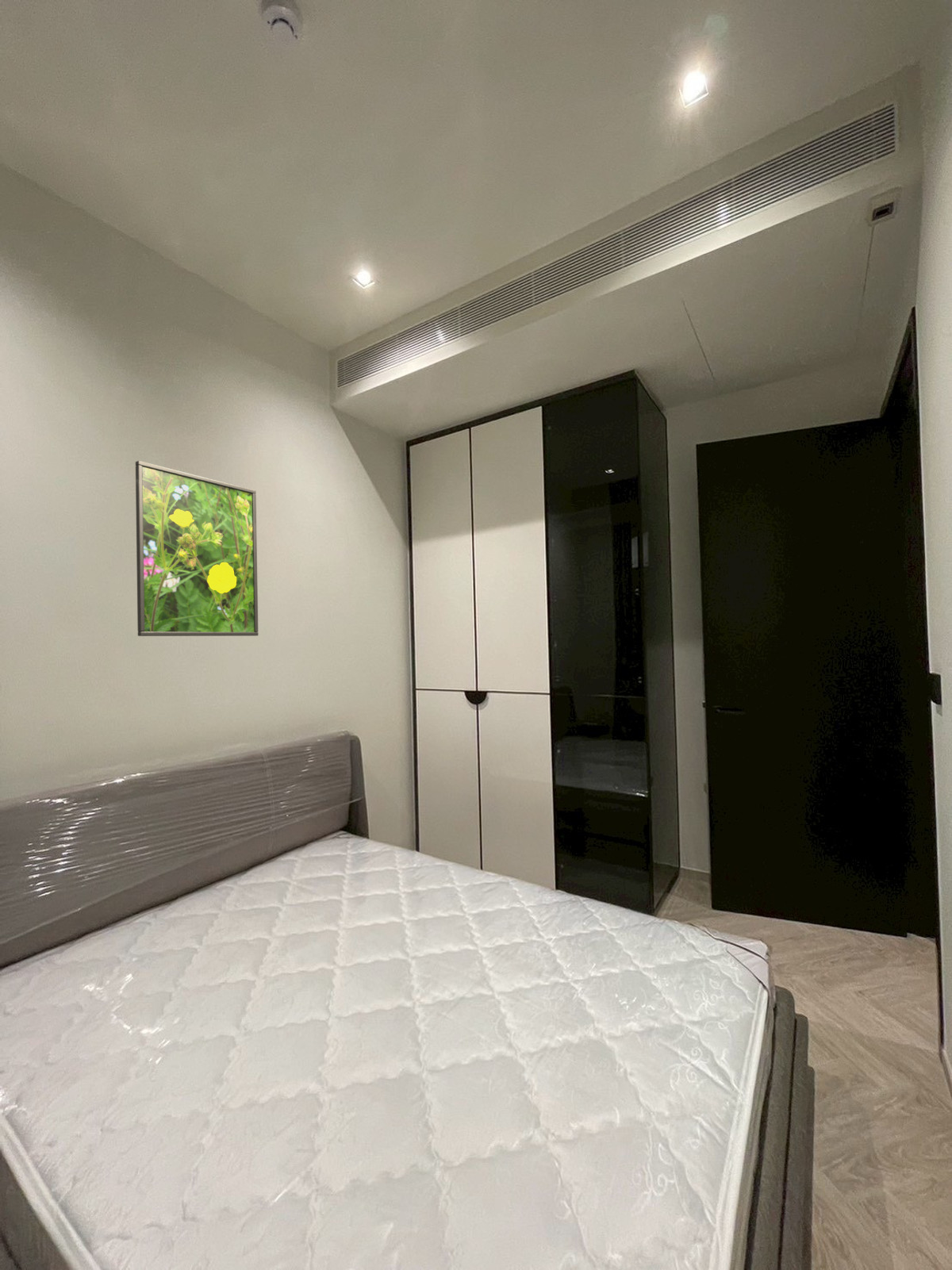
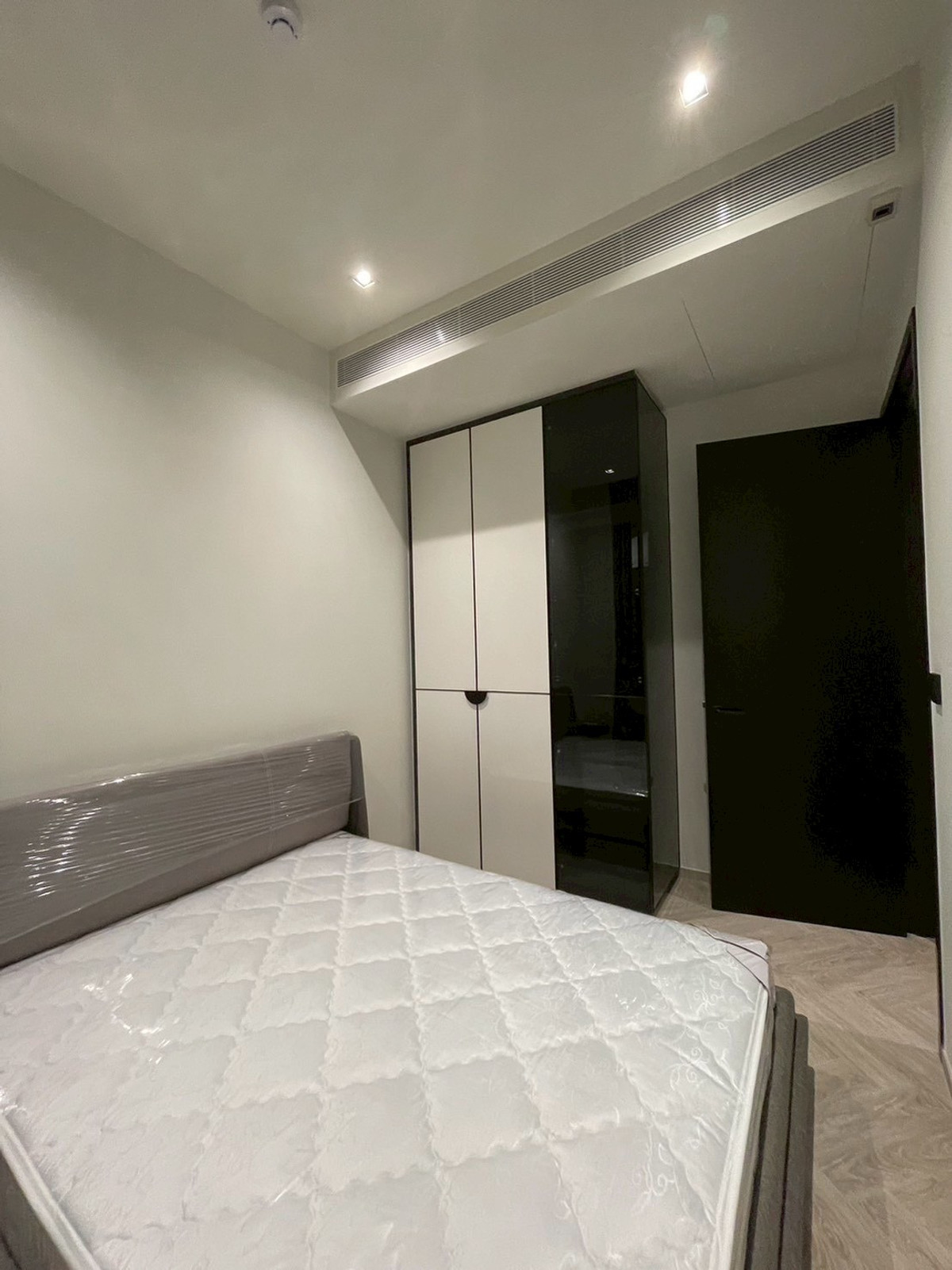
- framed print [135,460,259,637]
